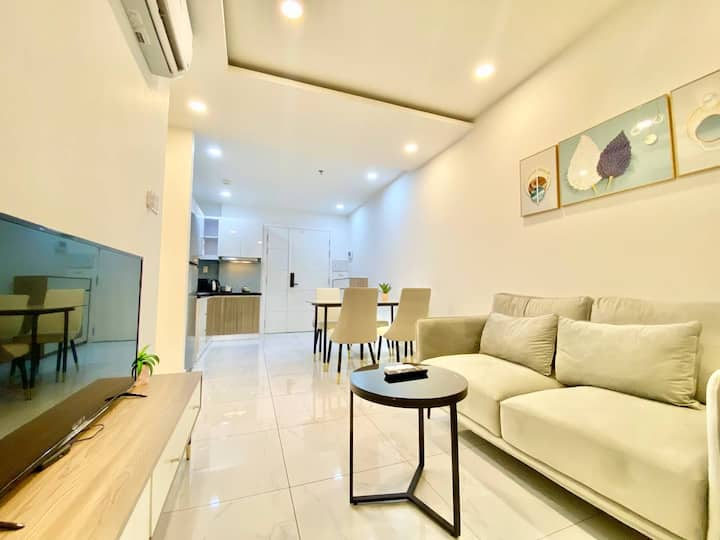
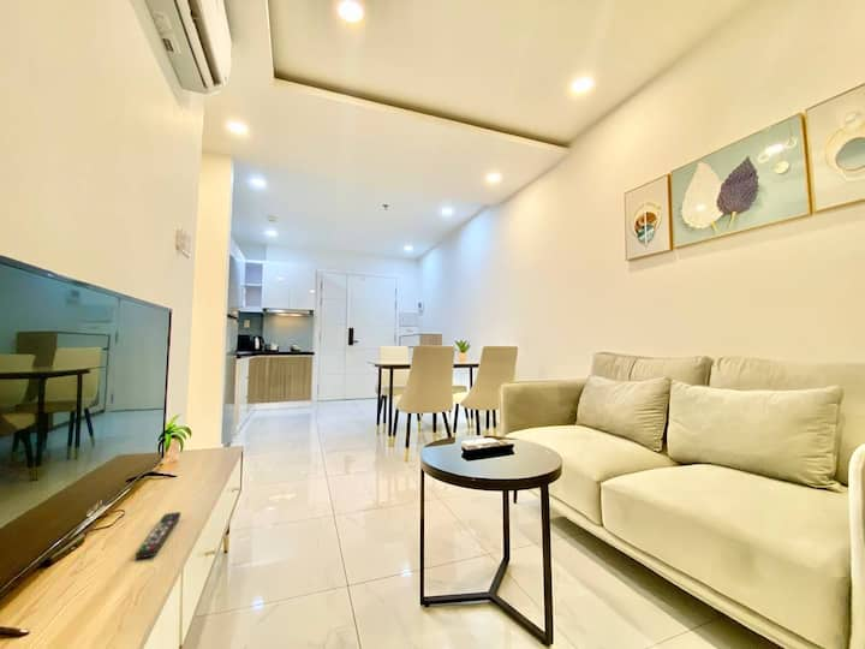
+ remote control [135,511,181,560]
